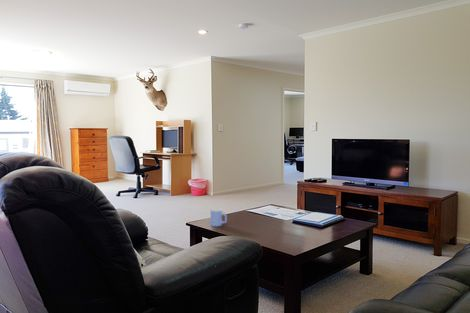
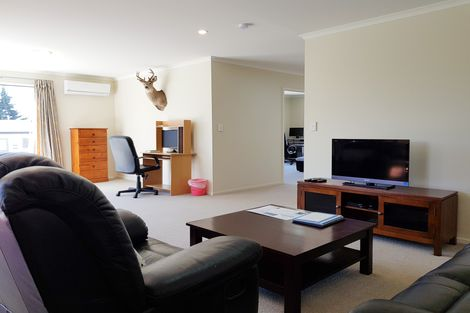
- mug [210,208,228,227]
